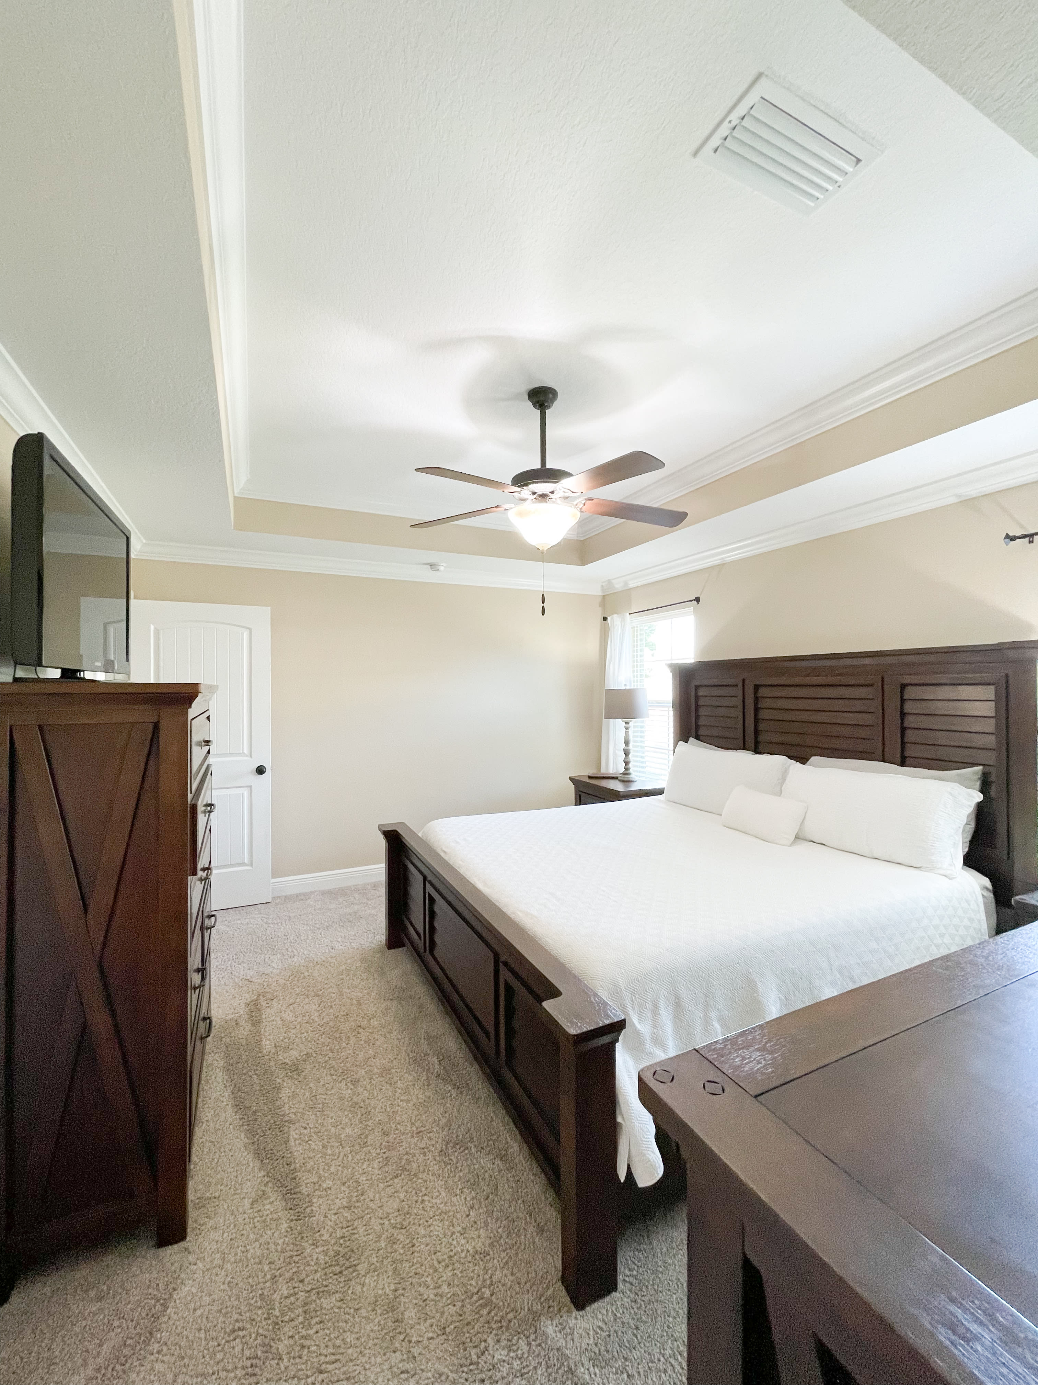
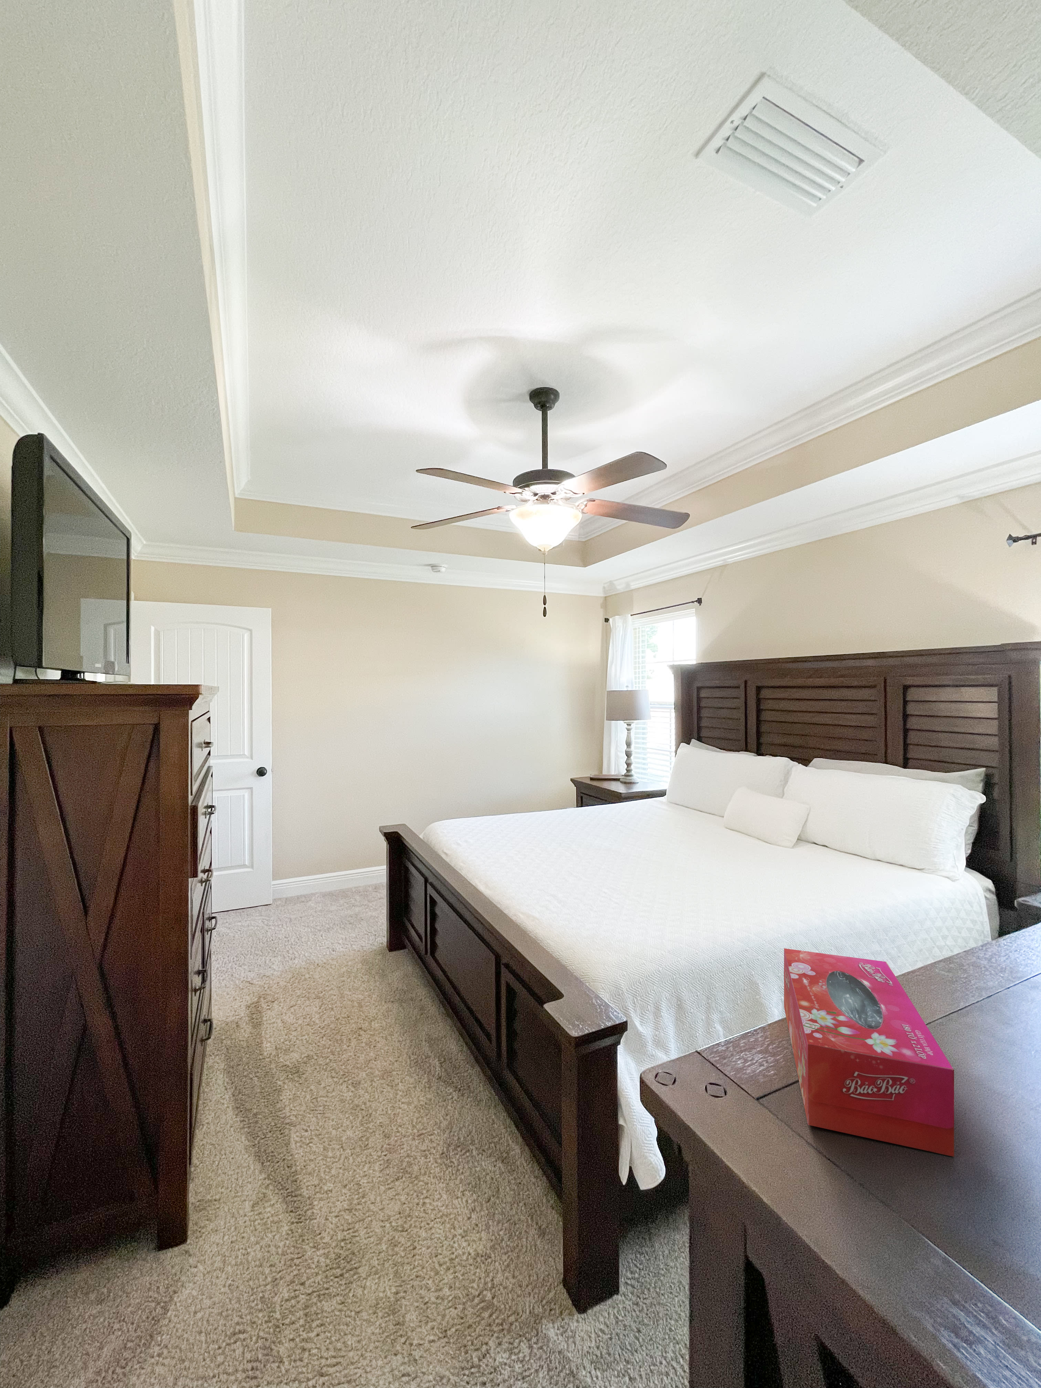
+ tissue box [784,948,955,1157]
